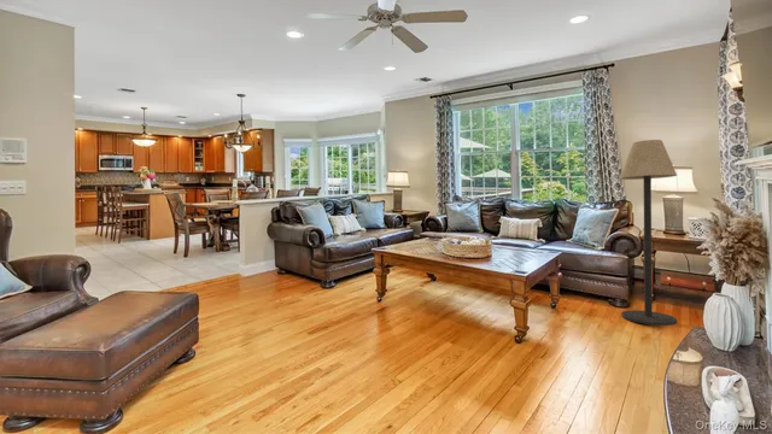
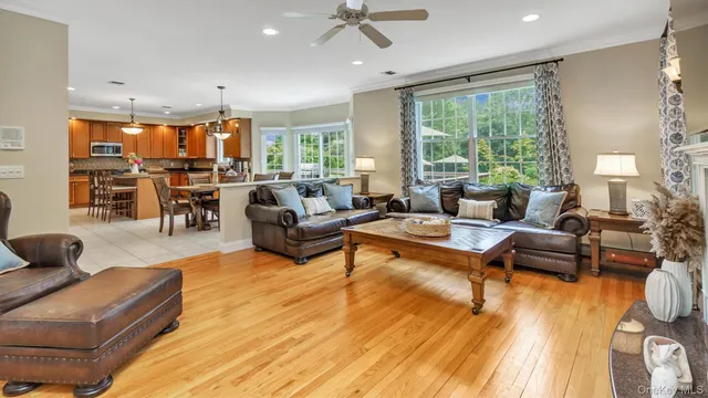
- floor lamp [619,139,678,327]
